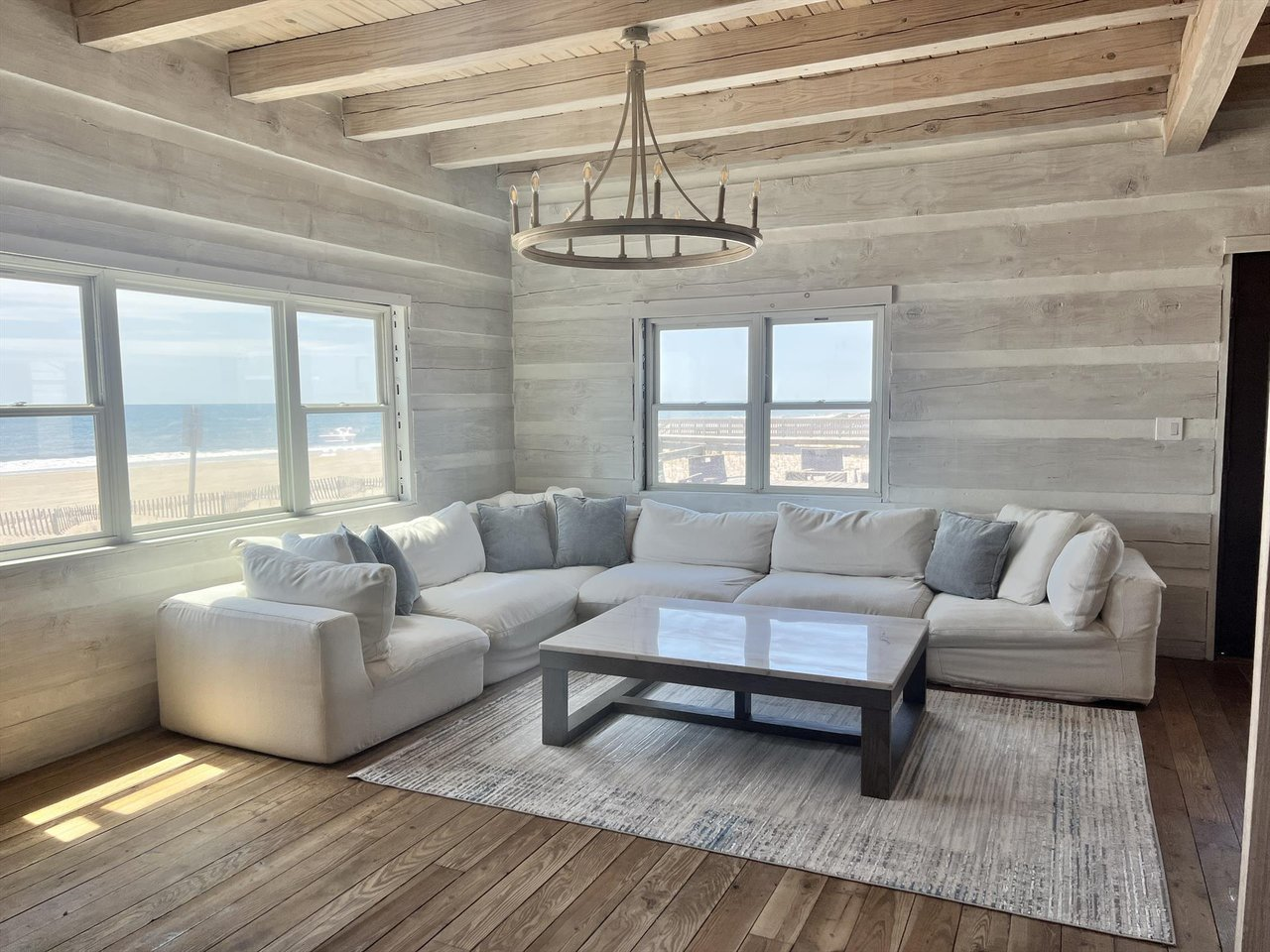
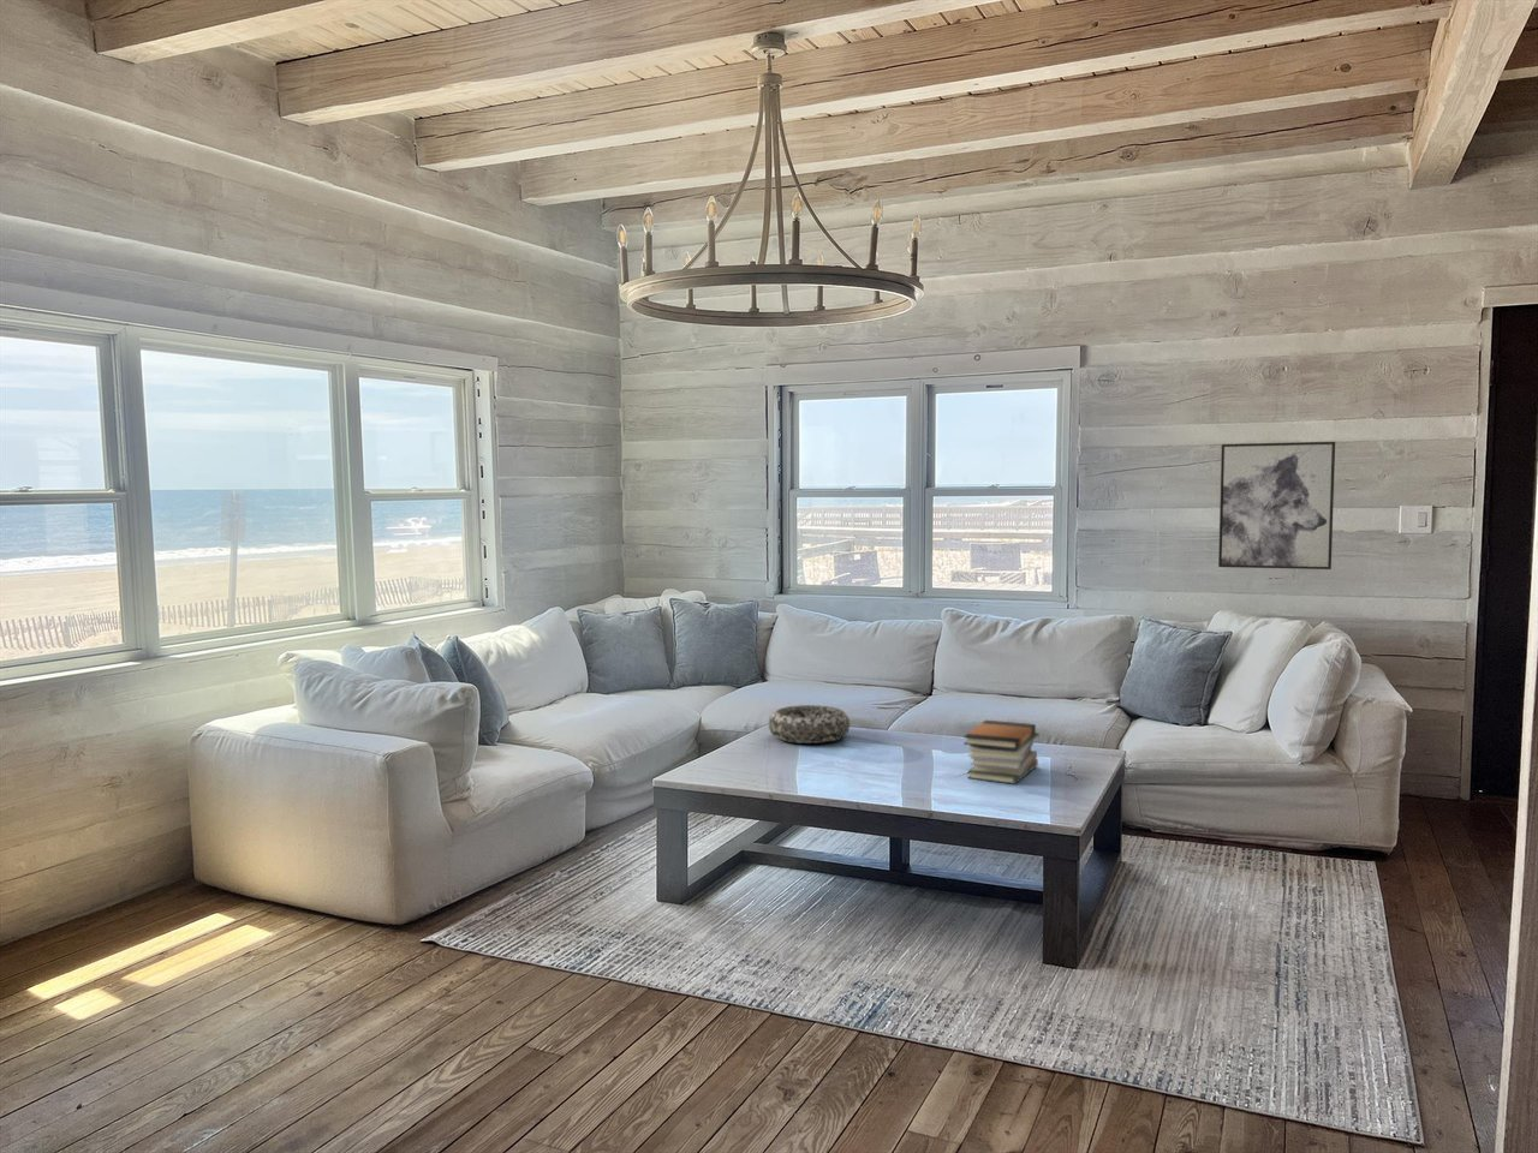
+ wall art [1217,441,1336,570]
+ book stack [963,719,1039,786]
+ decorative bowl [768,704,850,745]
